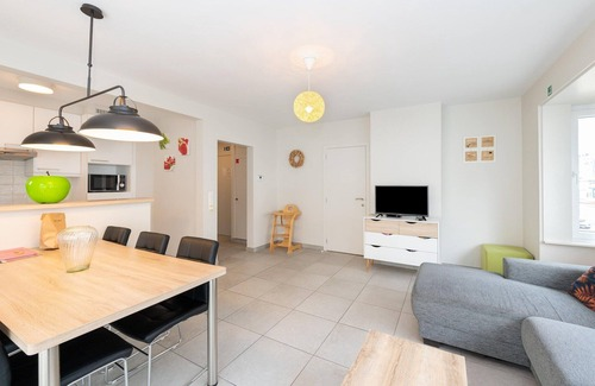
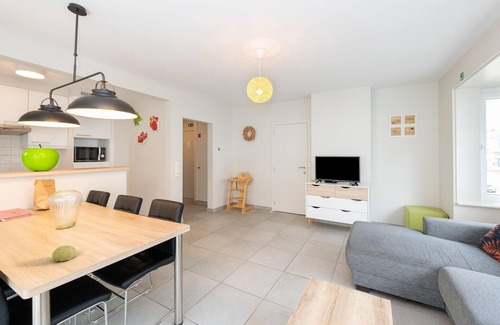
+ fruit [51,244,77,263]
